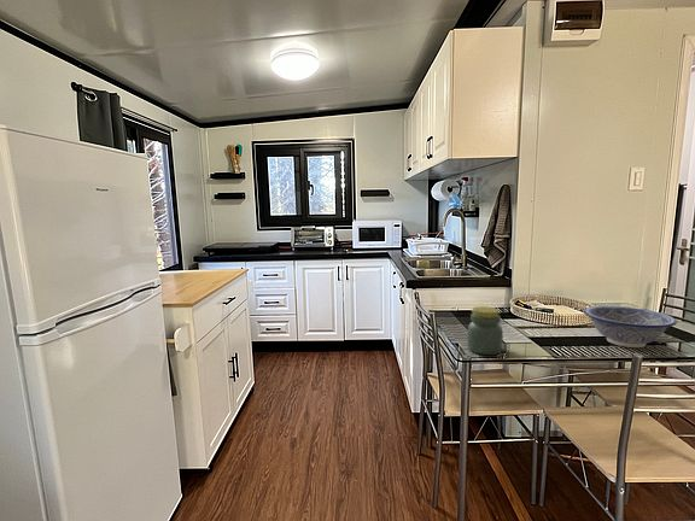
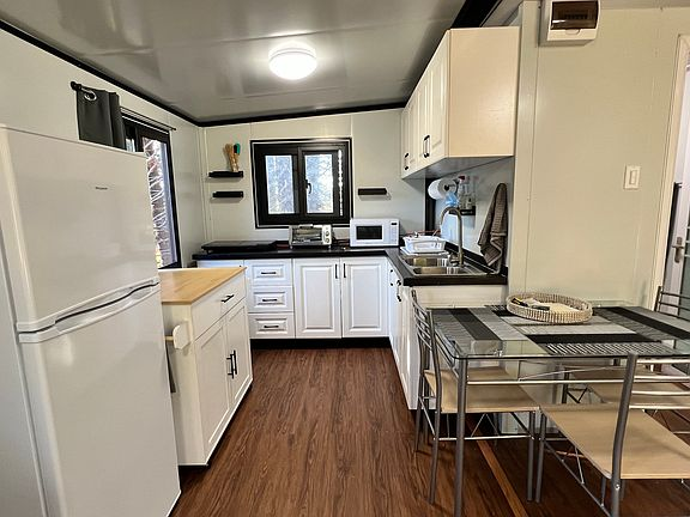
- decorative bowl [583,305,678,349]
- jar [466,305,504,356]
